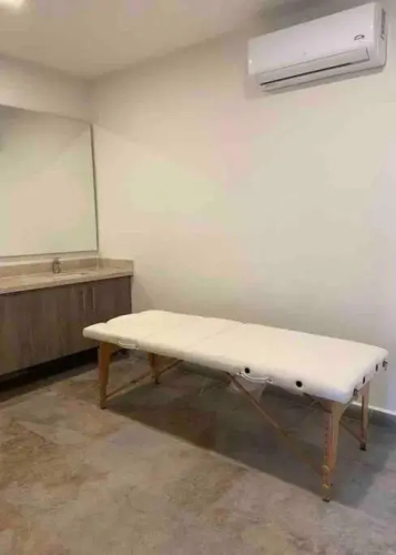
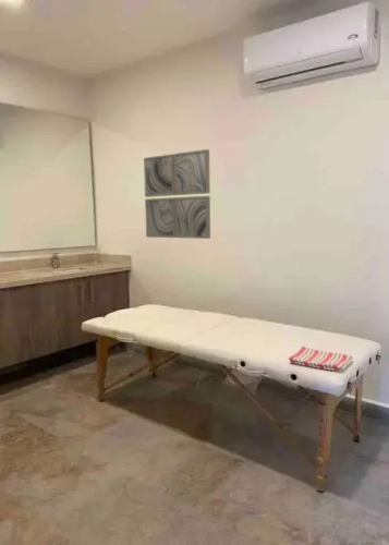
+ dish towel [288,344,354,373]
+ wall art [143,148,211,240]
